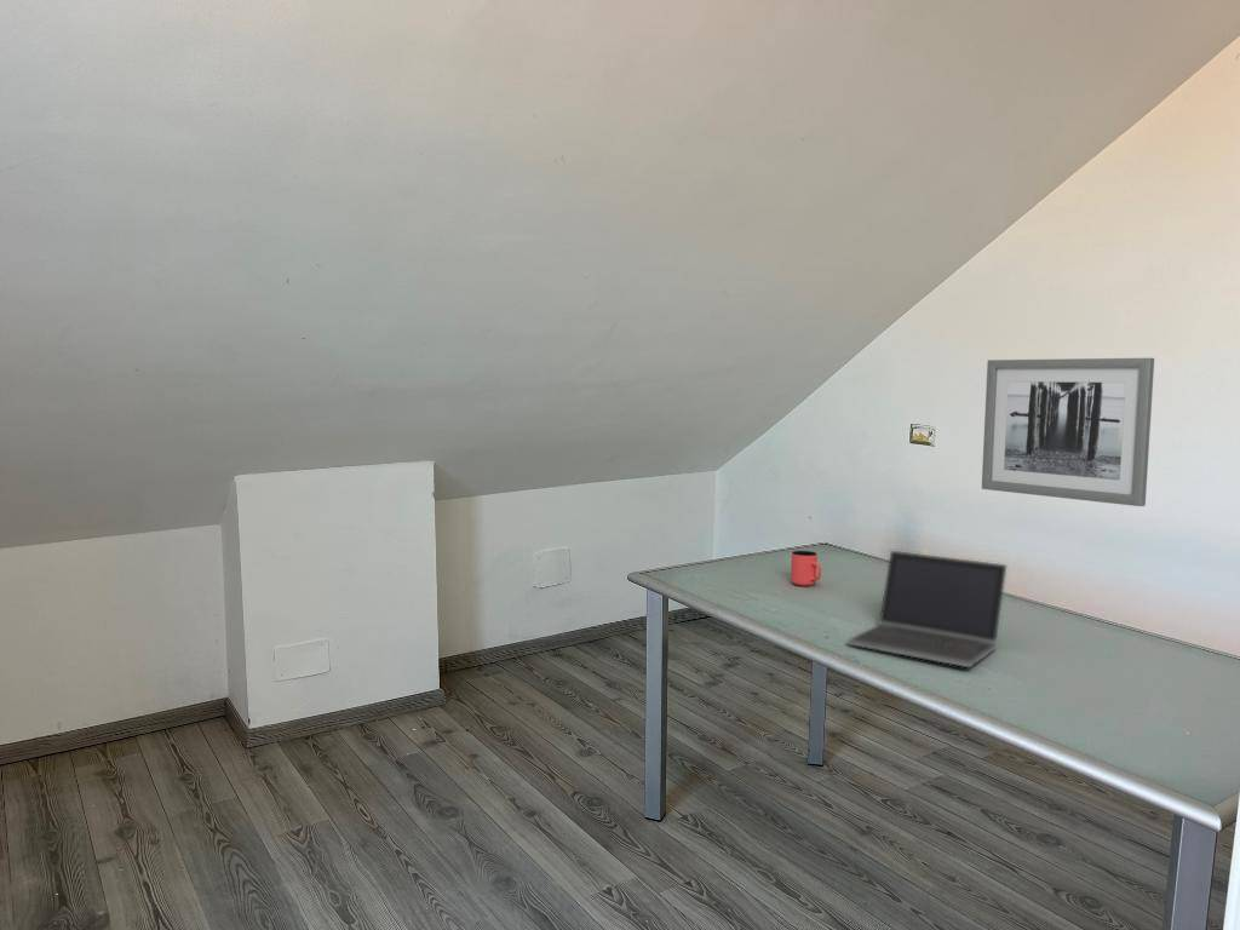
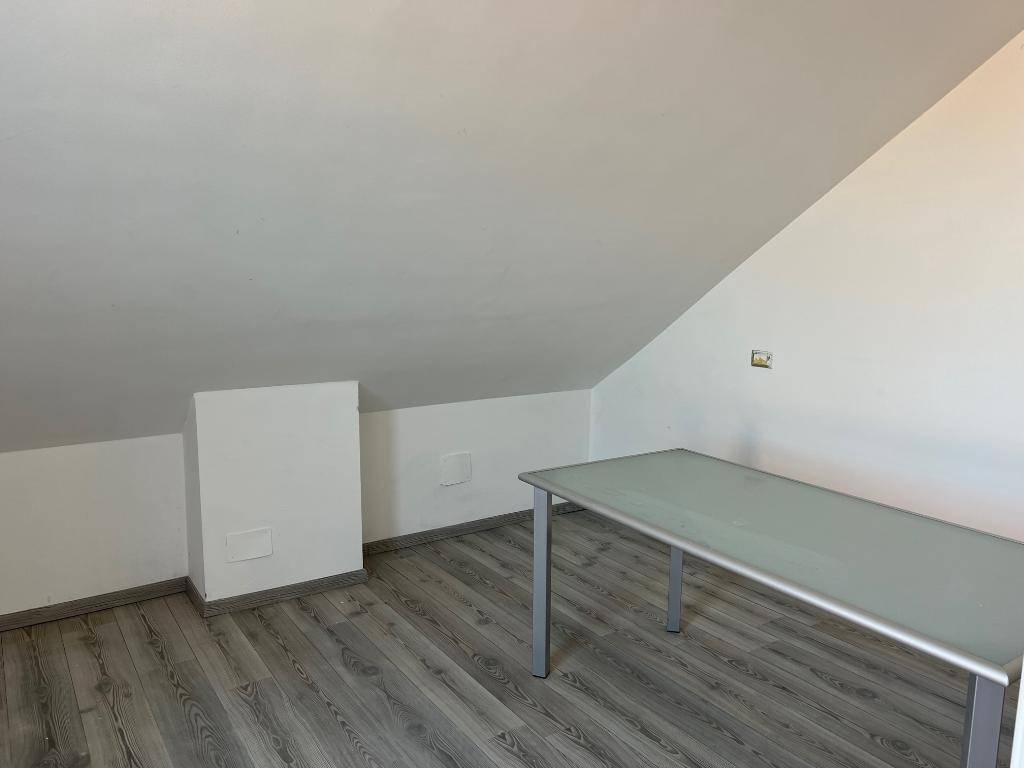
- laptop computer [846,550,1008,668]
- cup [790,550,822,587]
- wall art [981,357,1155,507]
